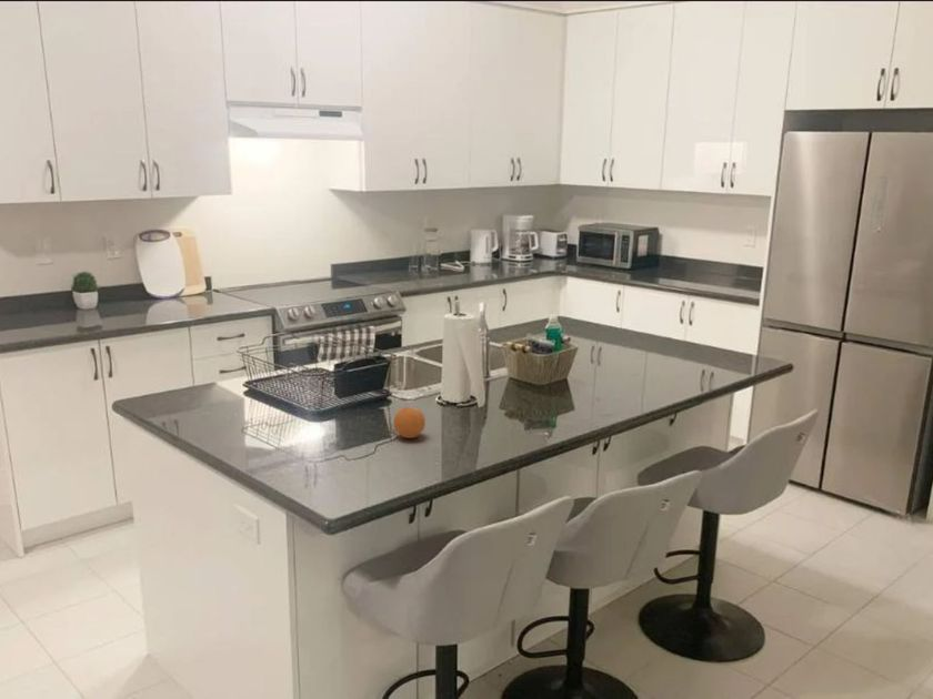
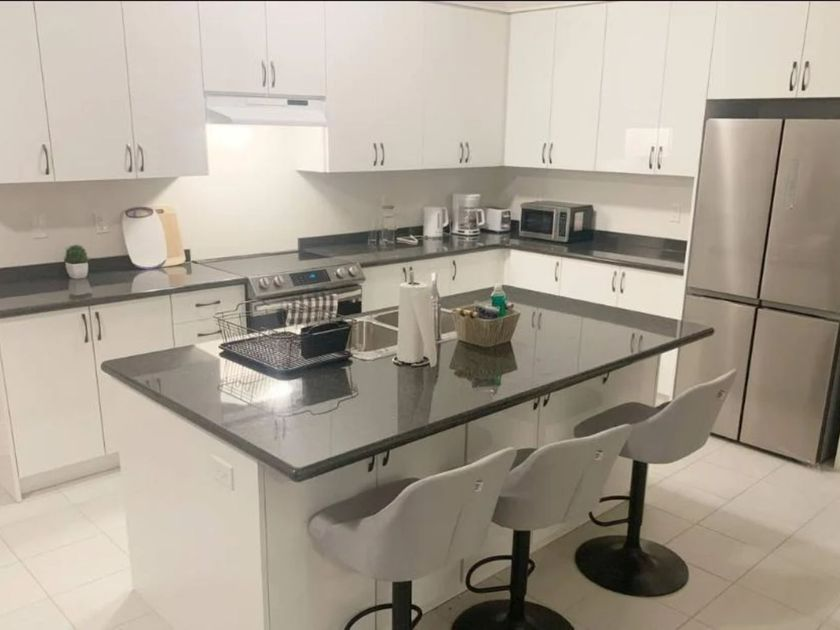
- fruit [392,406,427,439]
